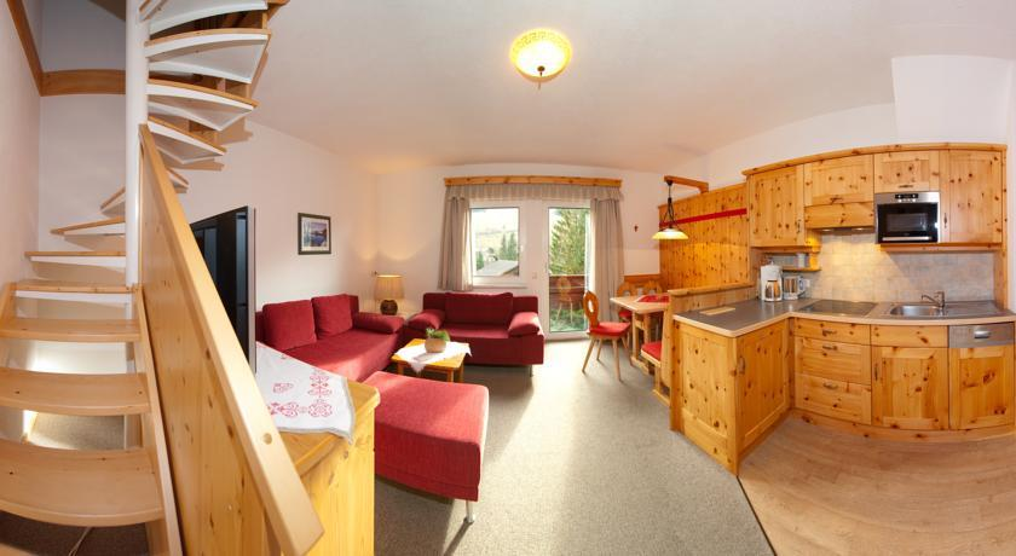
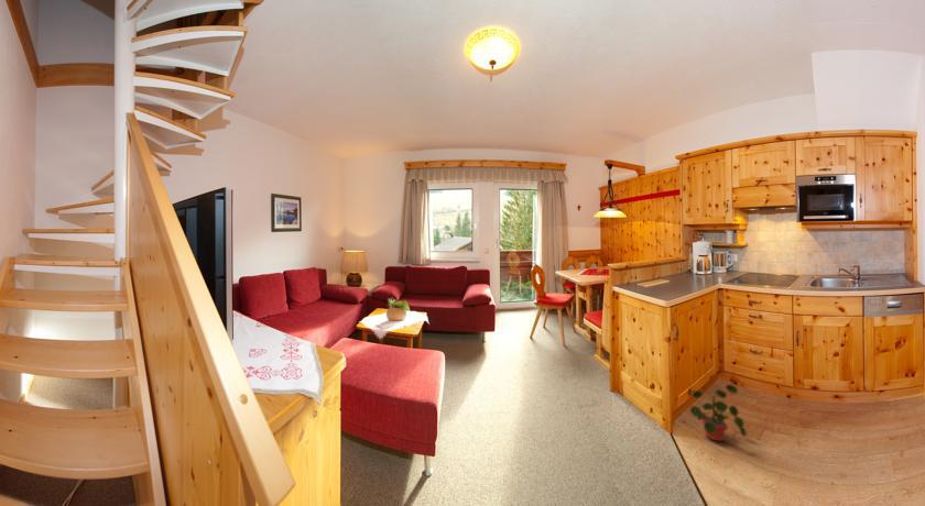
+ potted plant [687,384,748,442]
